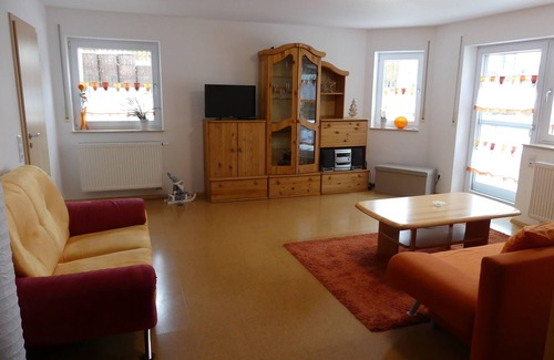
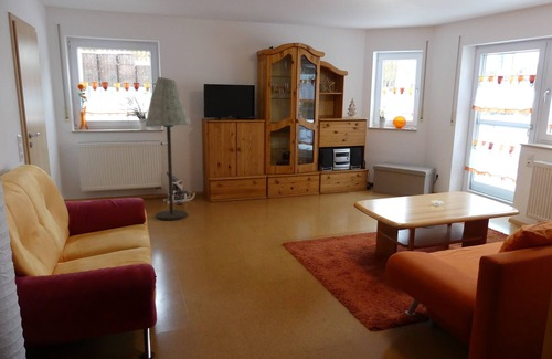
+ floor lamp [145,76,192,221]
